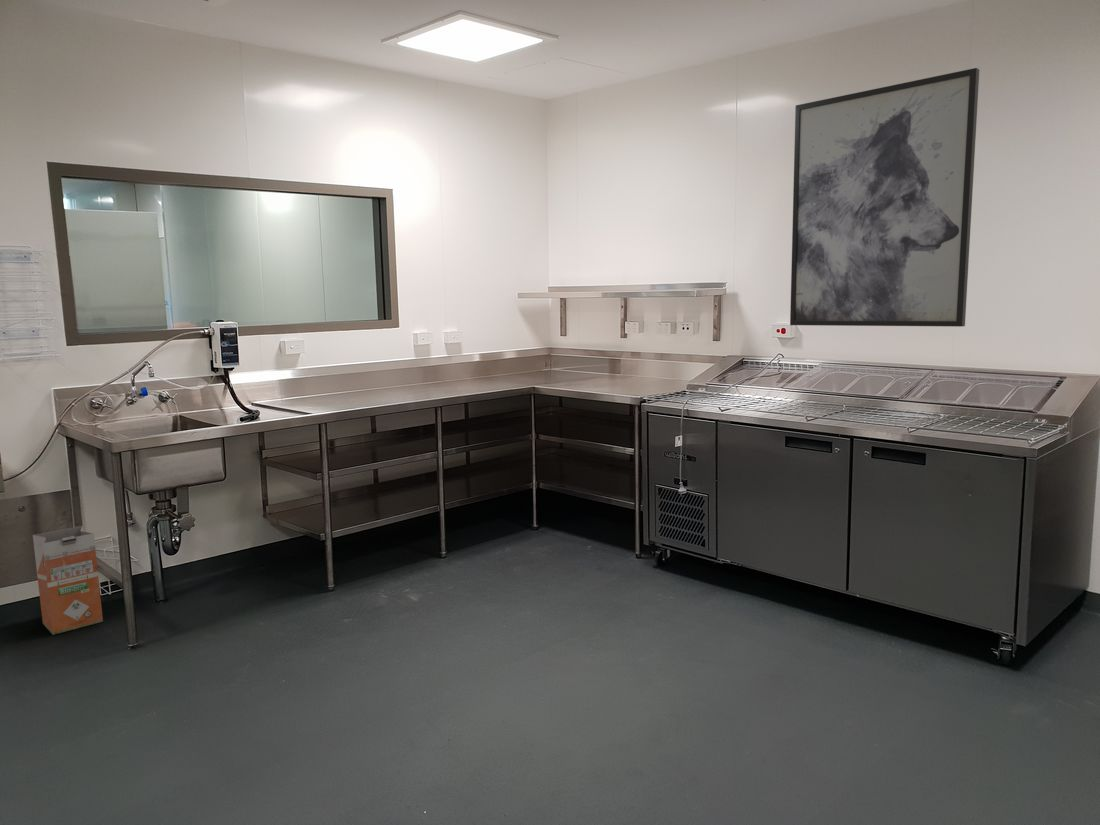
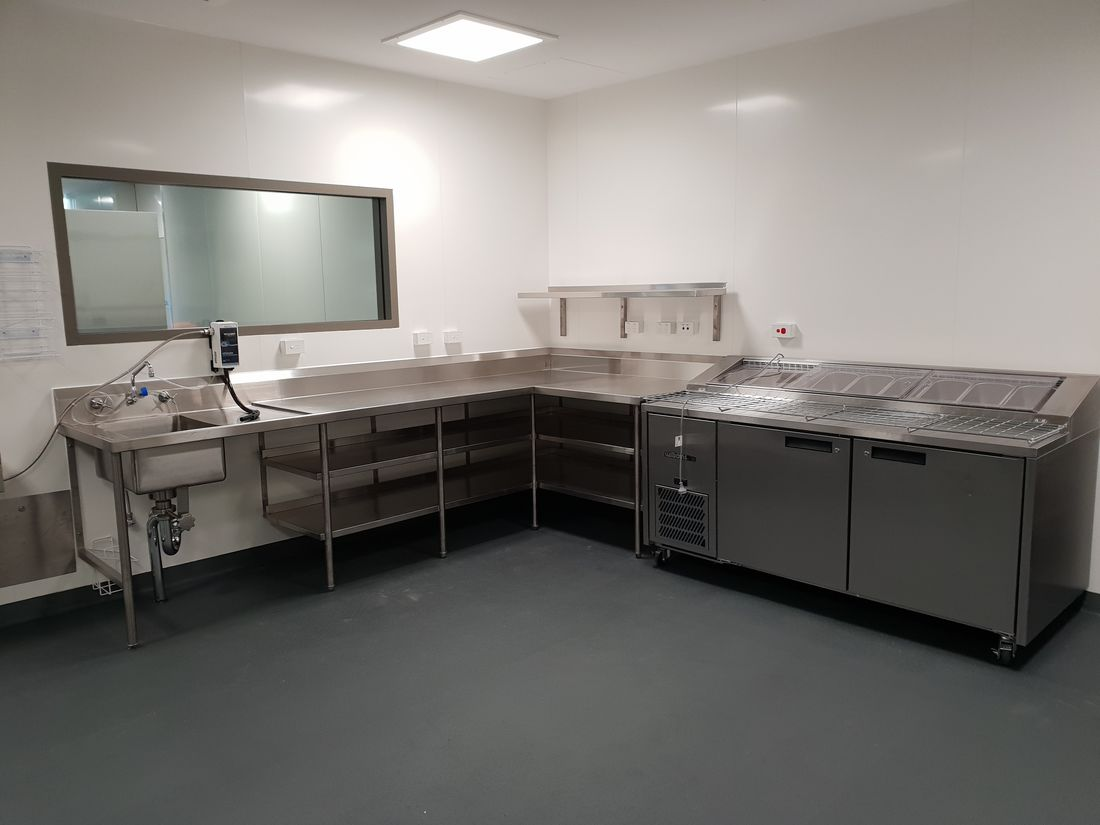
- wall art [789,67,980,328]
- waste bin [32,525,104,636]
